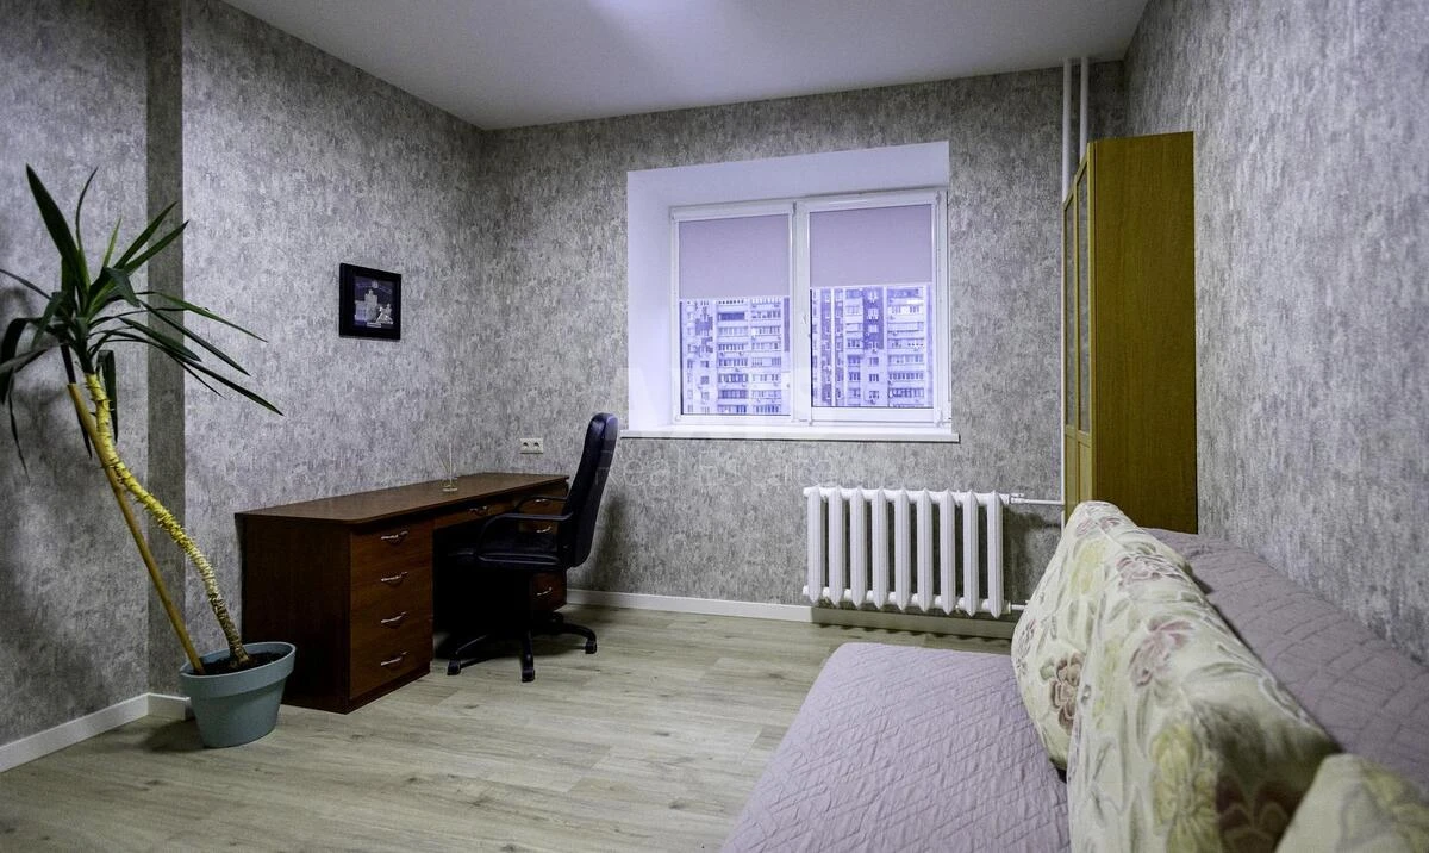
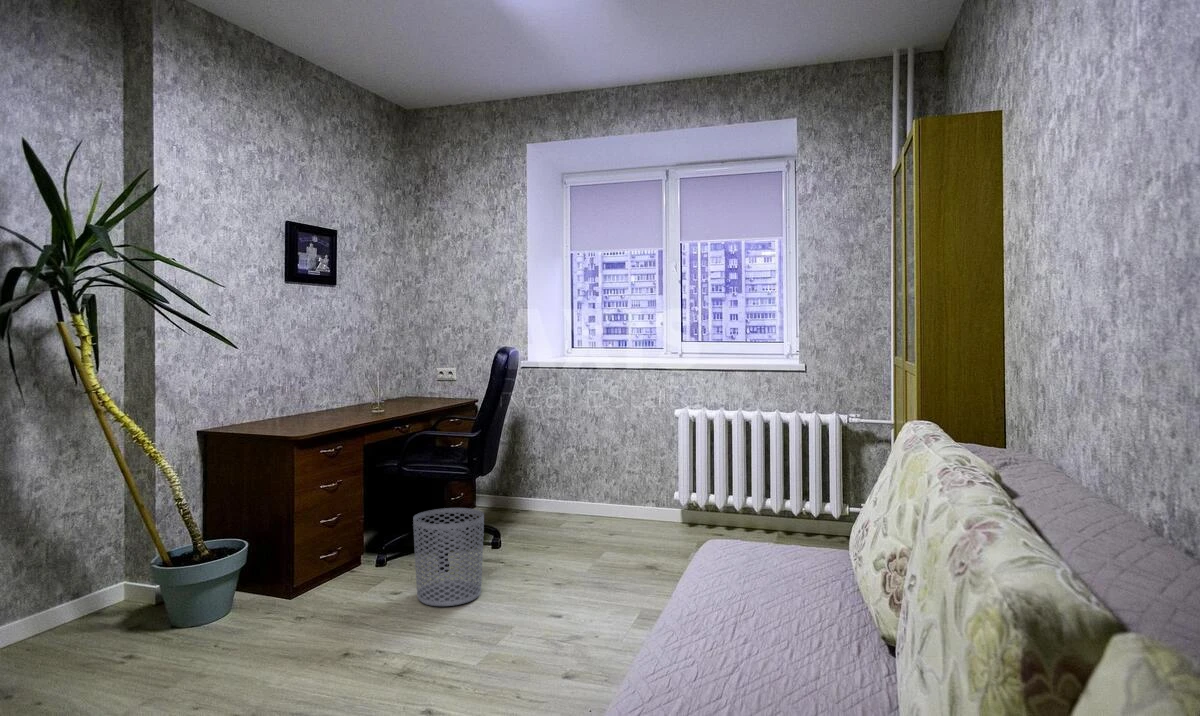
+ waste bin [412,507,485,607]
